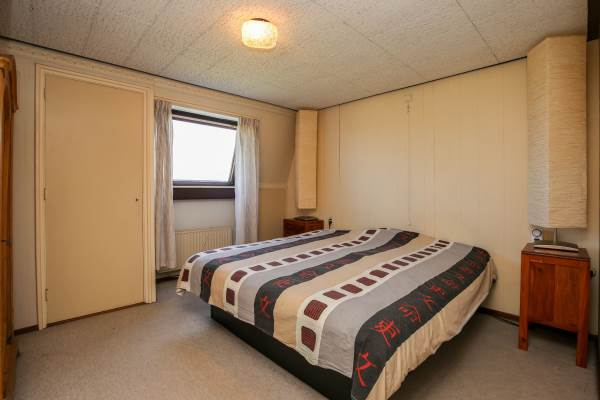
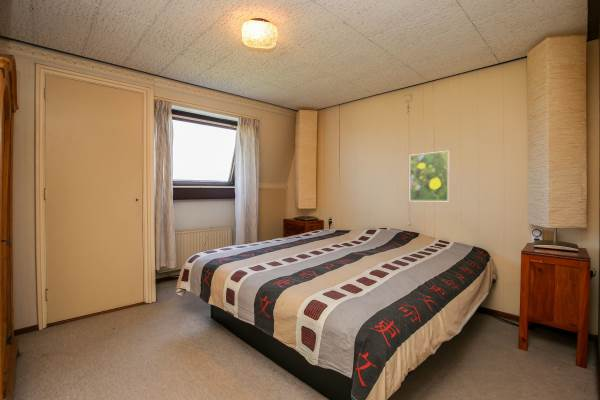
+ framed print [409,150,451,202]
